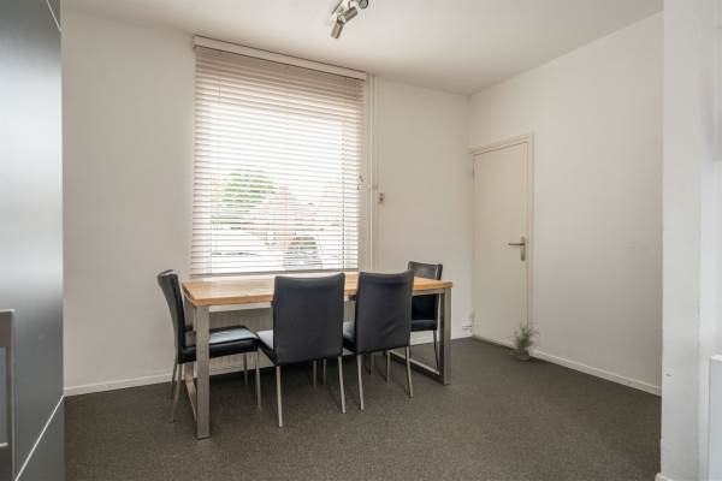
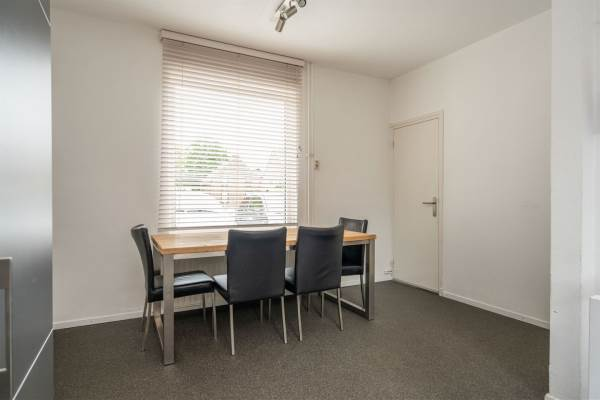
- potted plant [507,317,542,362]
